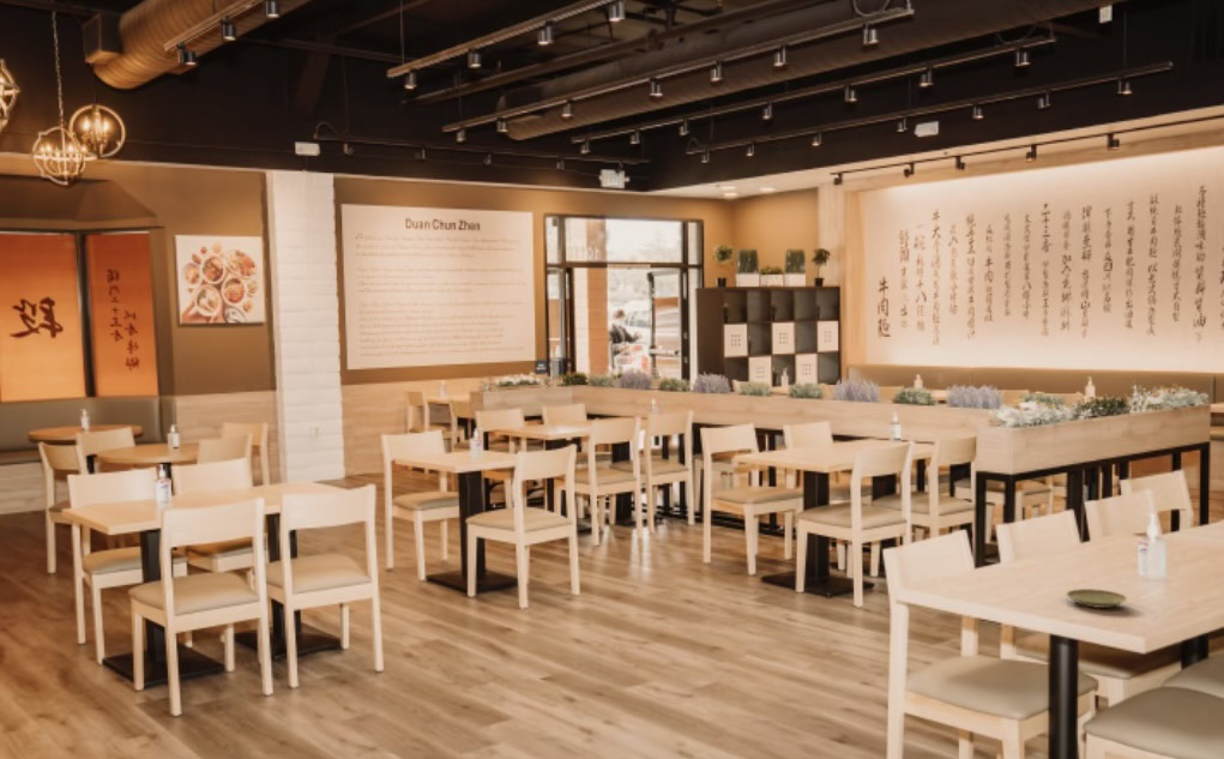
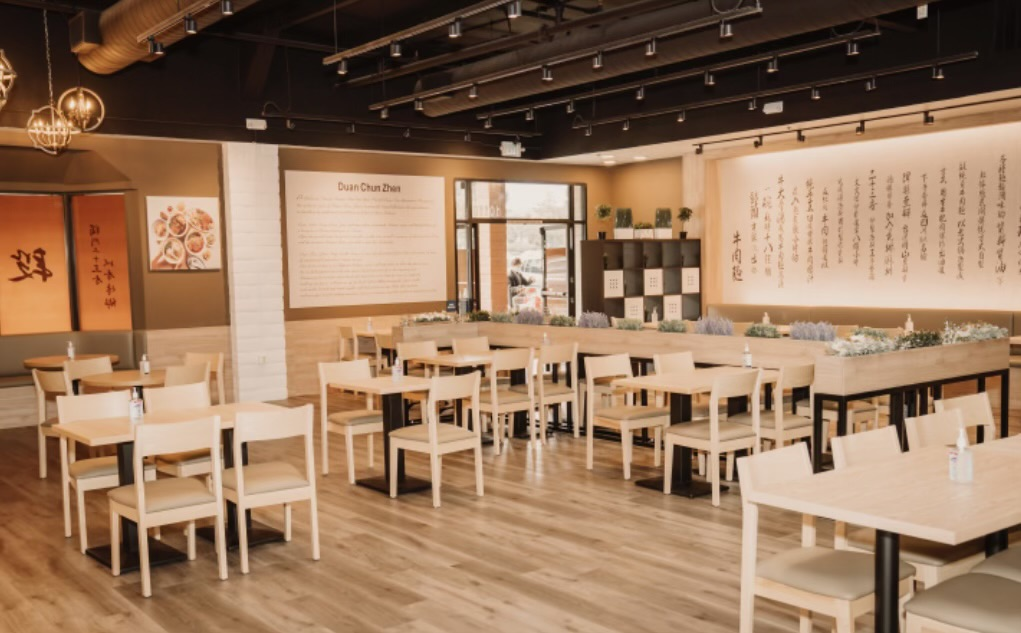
- plate [1065,588,1128,609]
